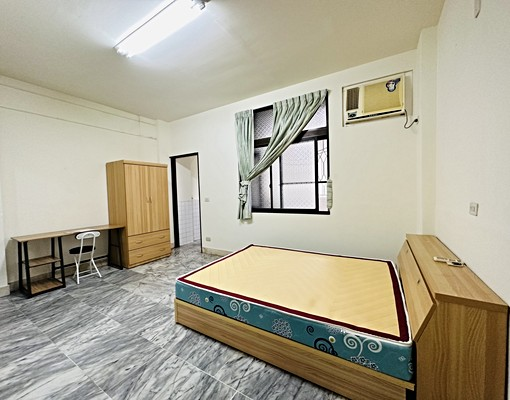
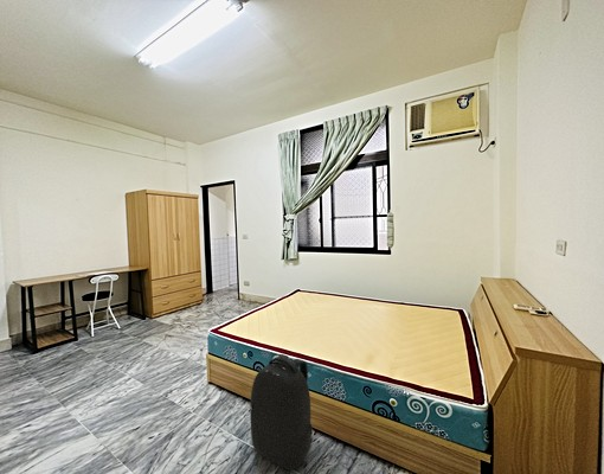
+ backpack [249,353,314,470]
